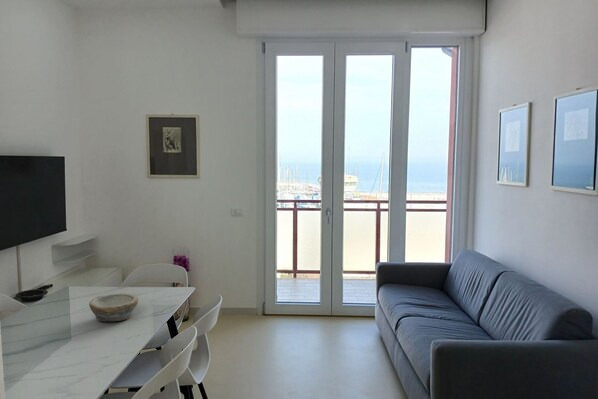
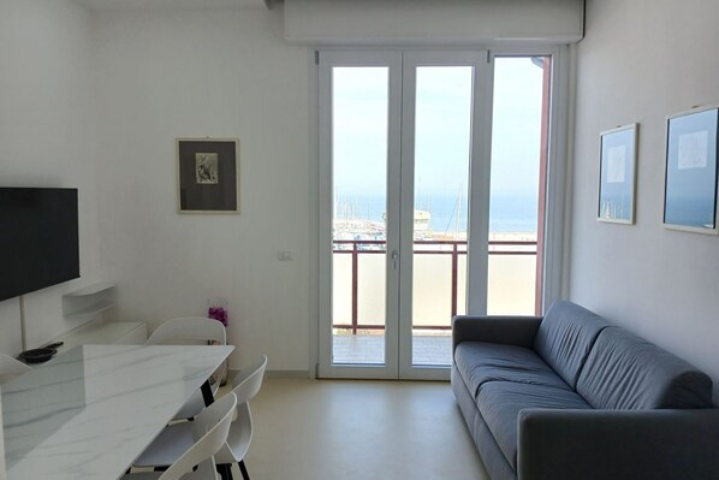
- bowl [88,292,139,322]
